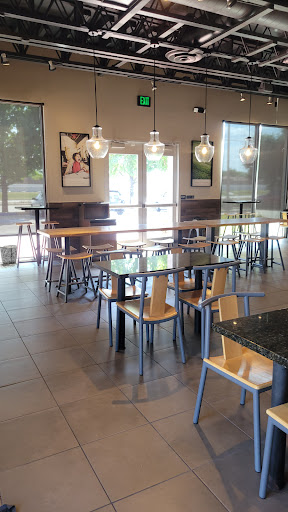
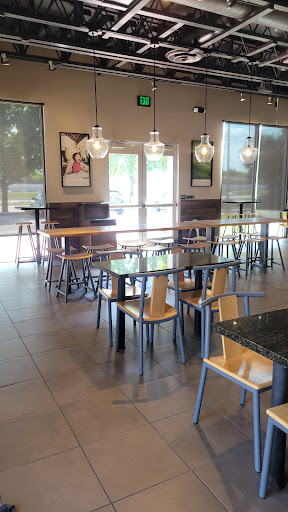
- waste bin [0,244,18,266]
